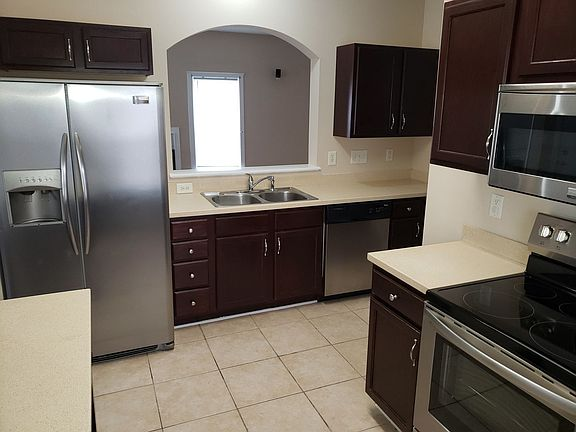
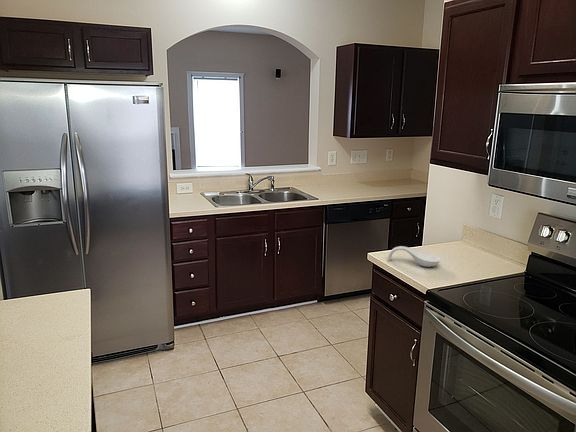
+ spoon rest [387,245,442,268]
